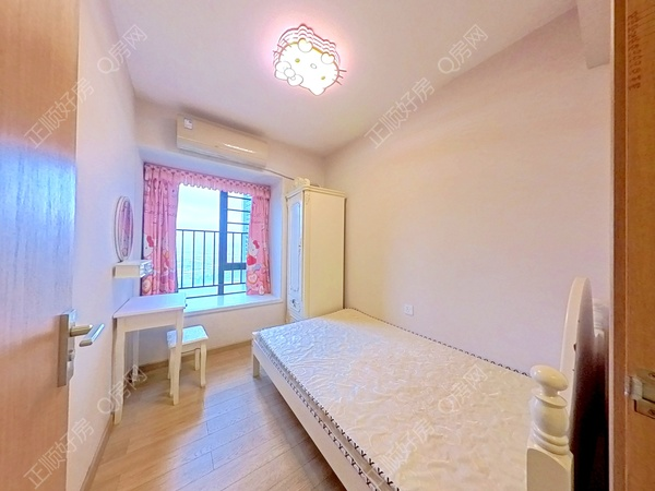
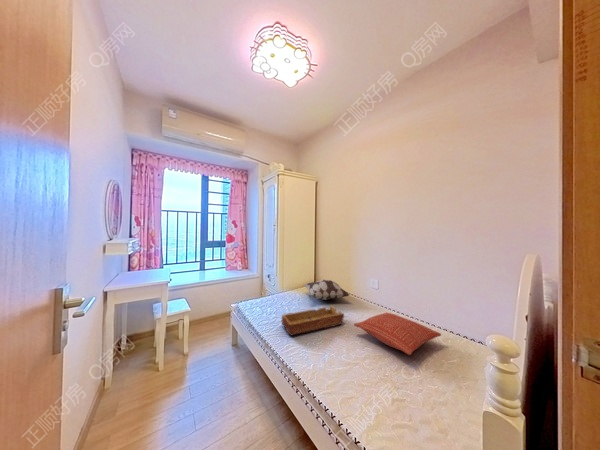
+ decorative pillow [303,279,350,301]
+ pillow [353,312,442,356]
+ tray [280,305,345,337]
